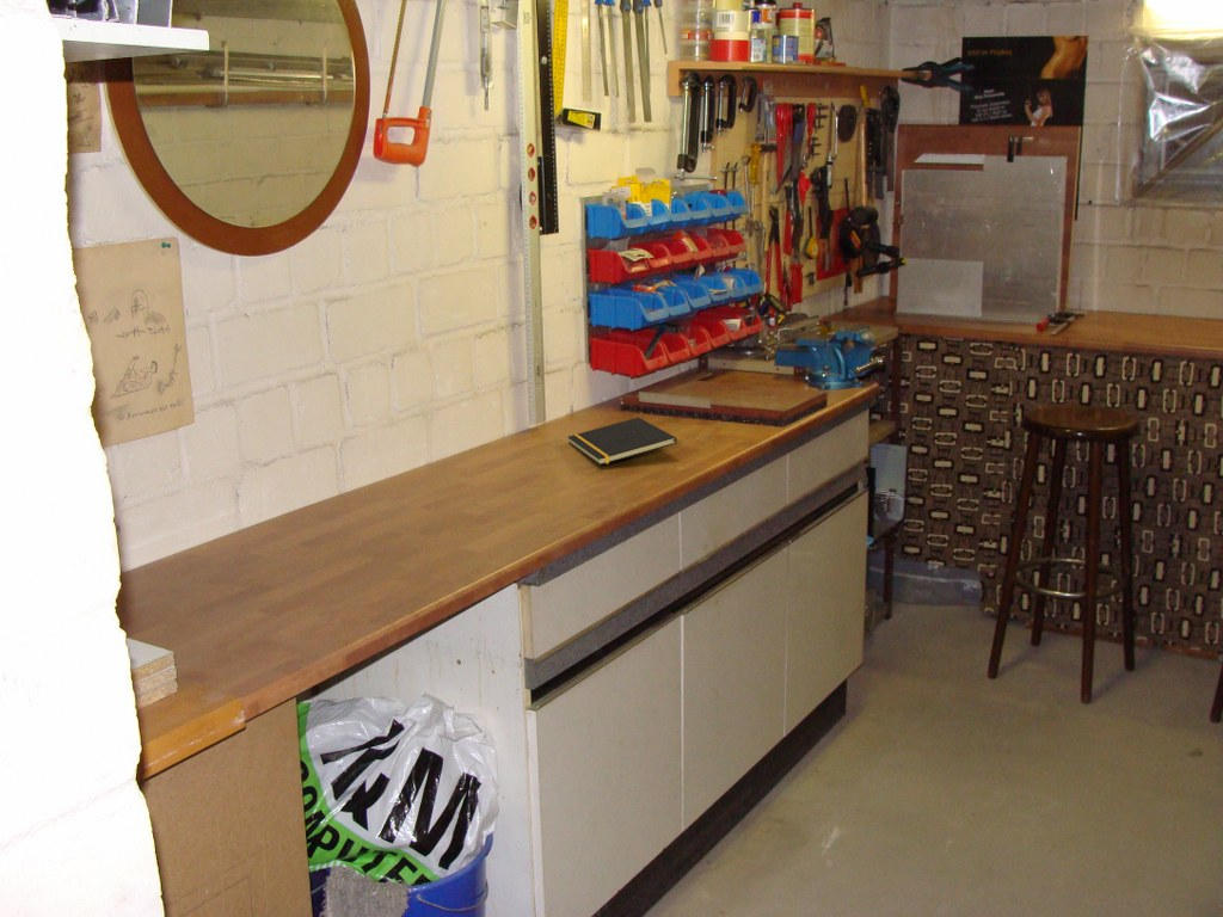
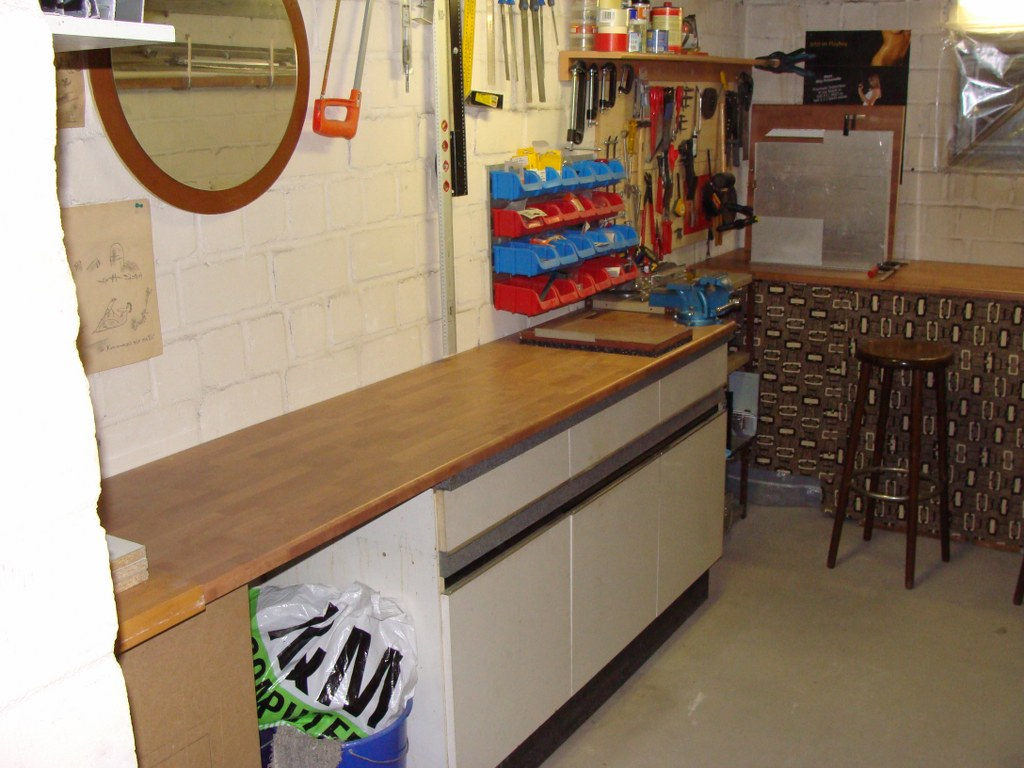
- notepad [566,417,678,467]
